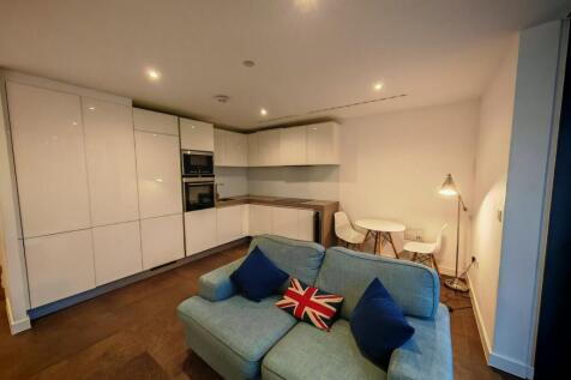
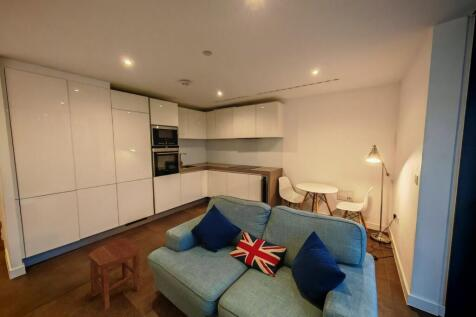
+ stool [88,238,141,311]
